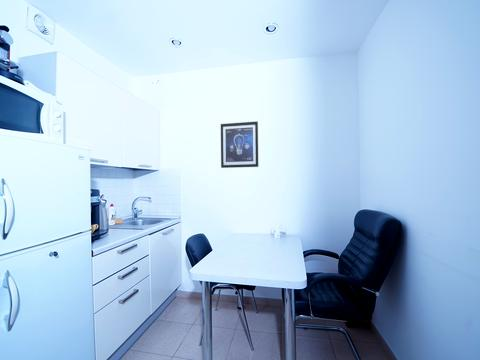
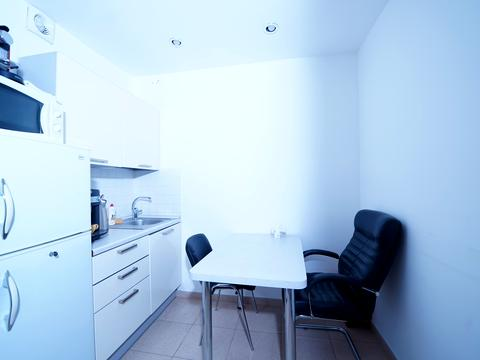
- wall art [220,120,259,169]
